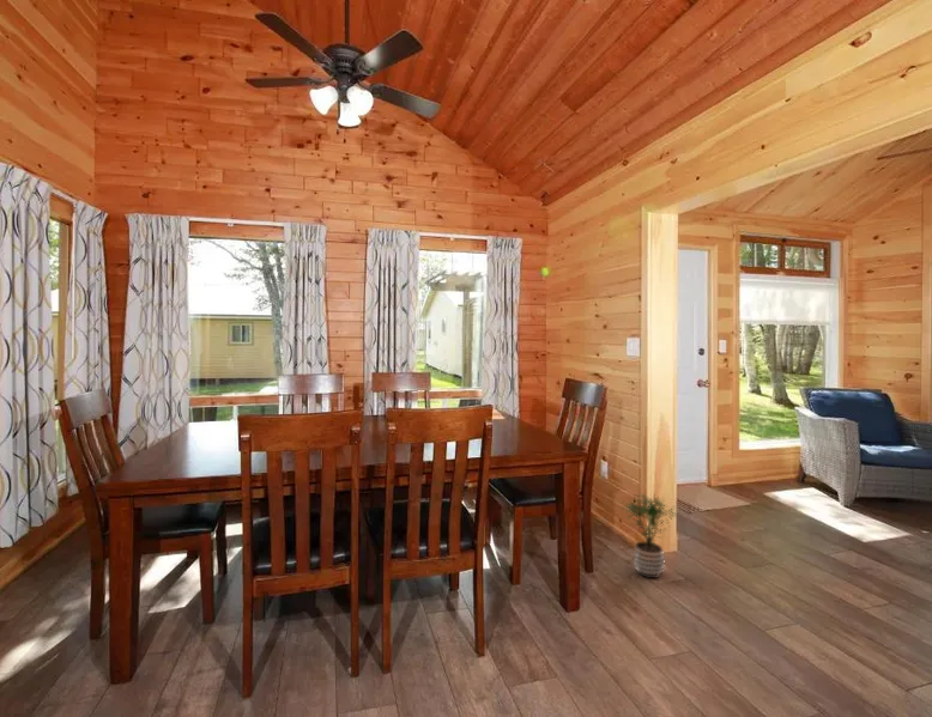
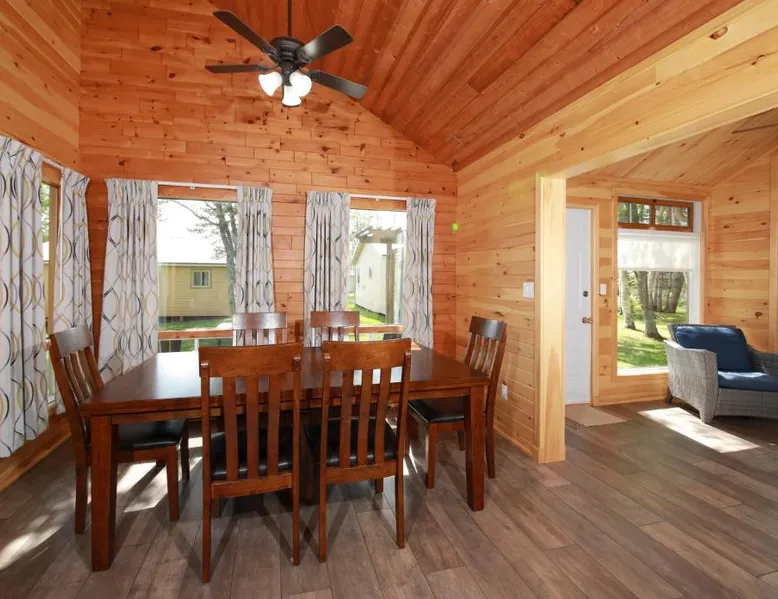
- potted plant [621,492,680,579]
